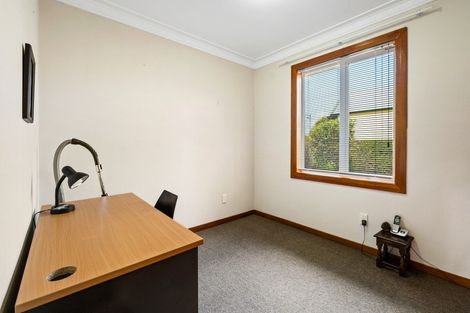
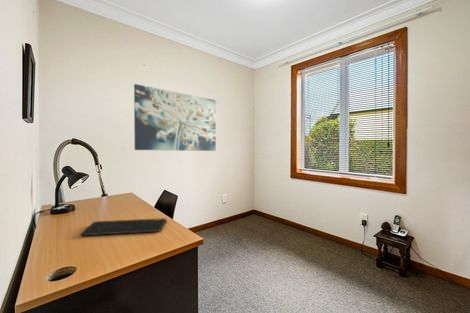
+ keyboard [79,217,168,237]
+ wall art [133,83,217,152]
